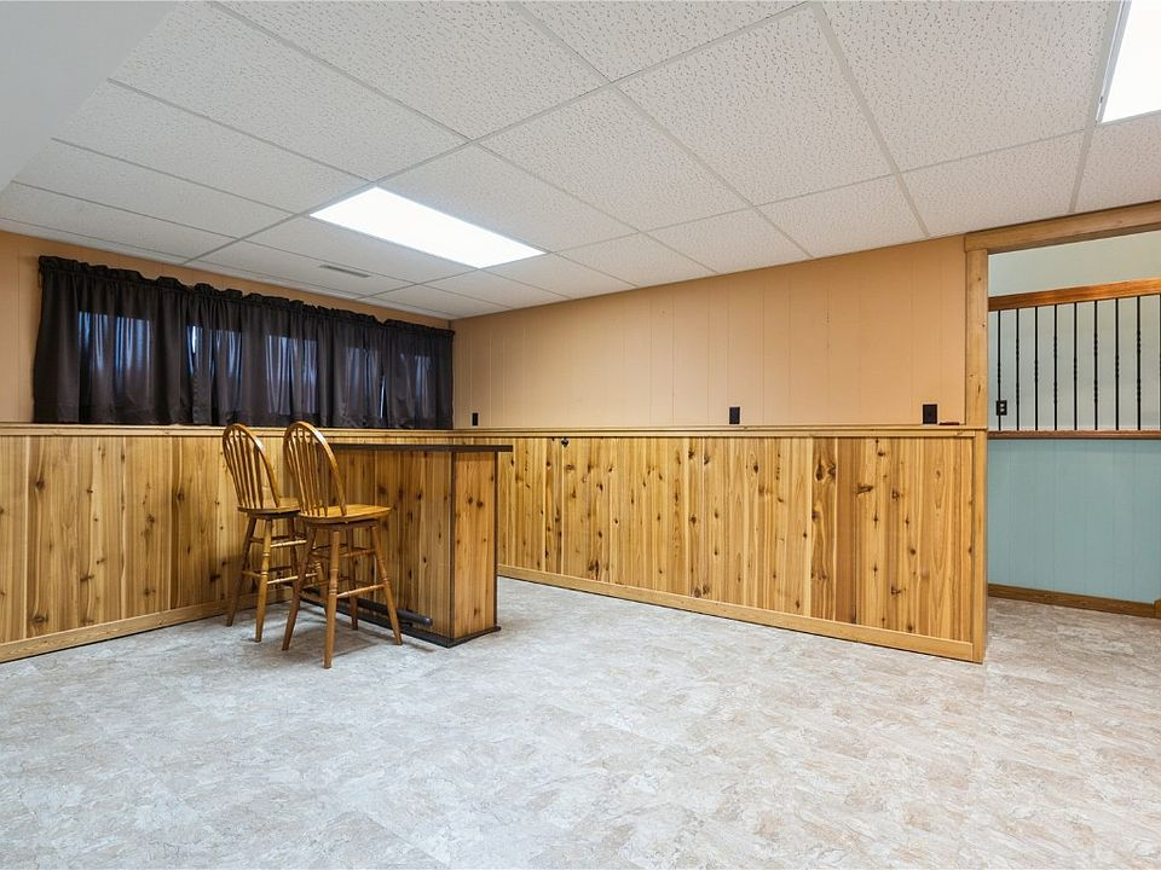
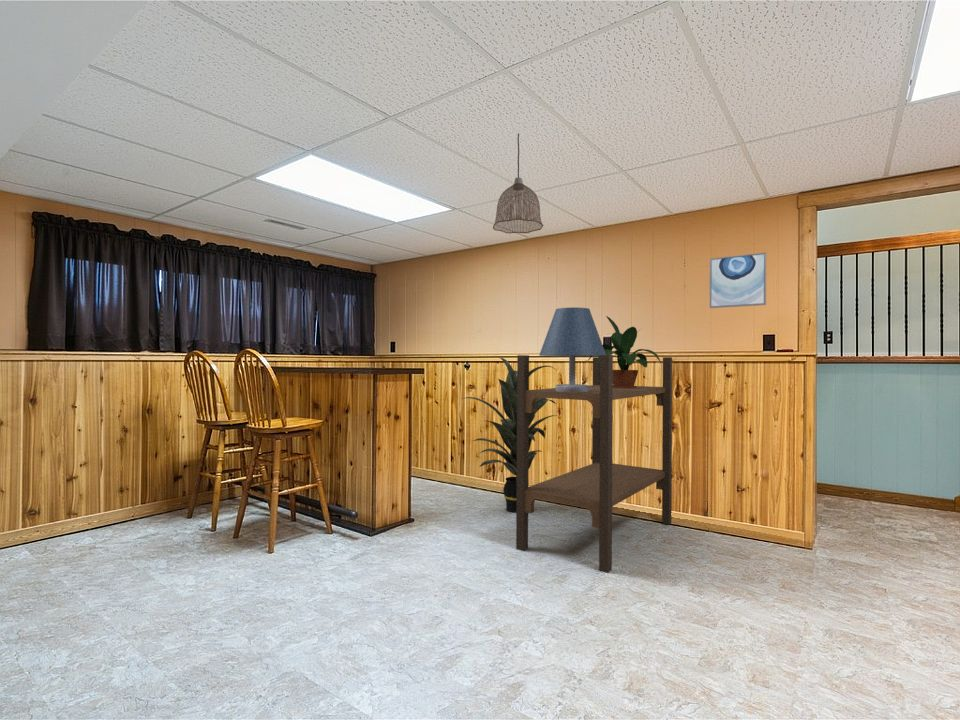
+ wall art [709,252,767,309]
+ indoor plant [461,357,559,513]
+ shelving unit [515,354,673,574]
+ table lamp [538,306,606,392]
+ pendant lamp [492,133,544,234]
+ potted plant [587,315,662,388]
